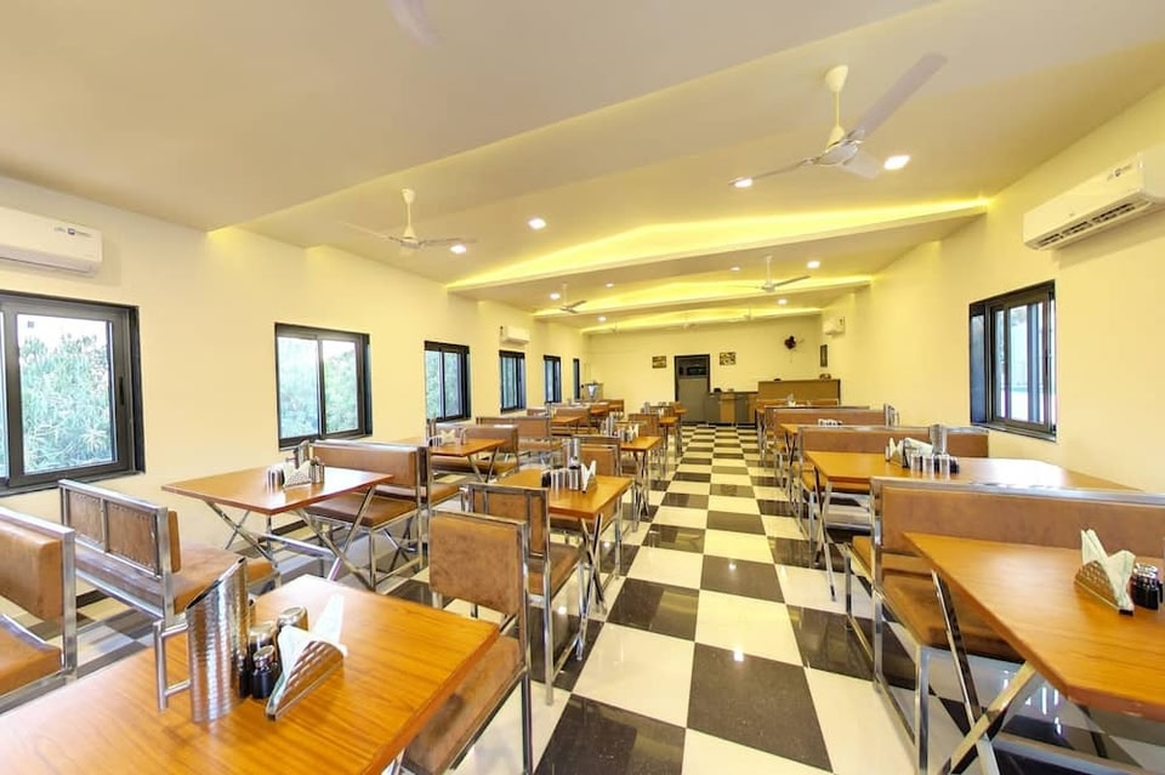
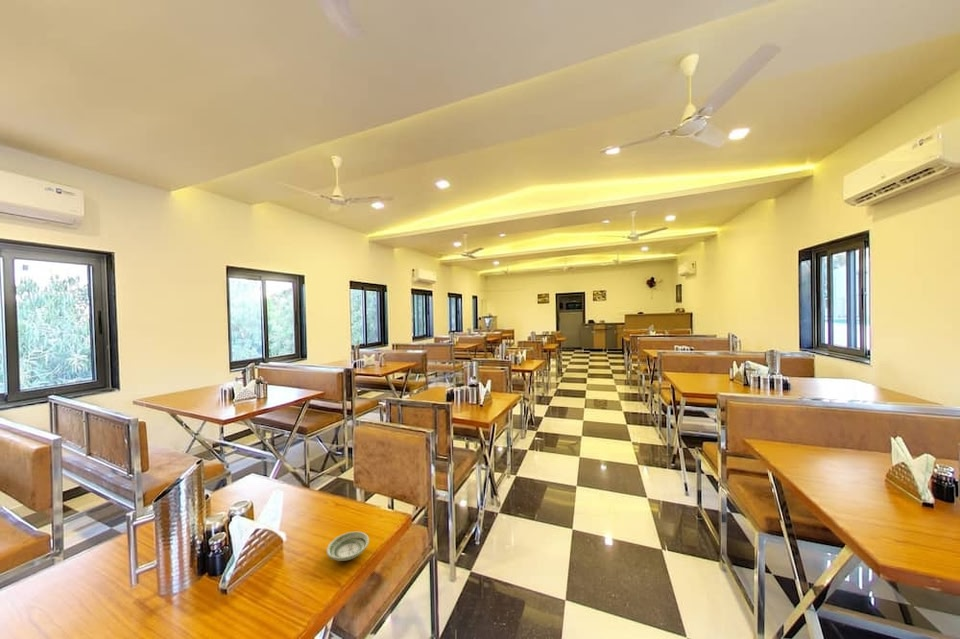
+ saucer [325,531,370,562]
